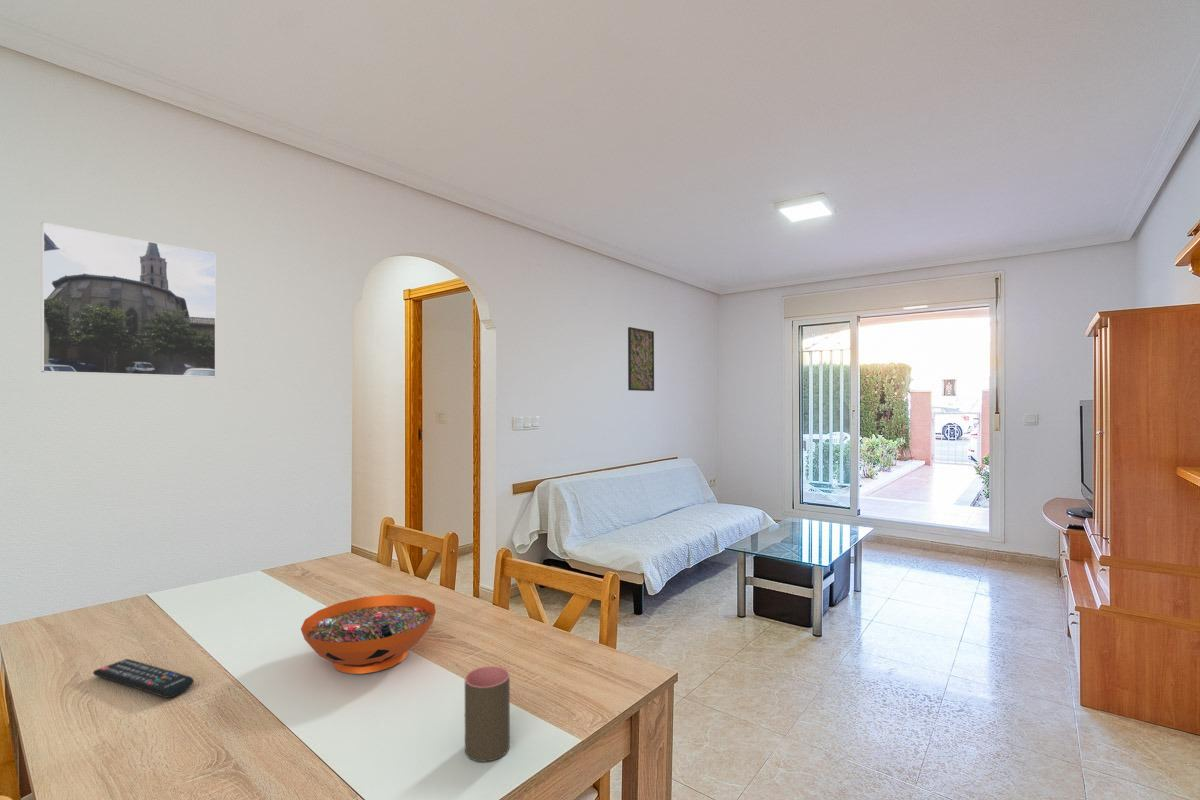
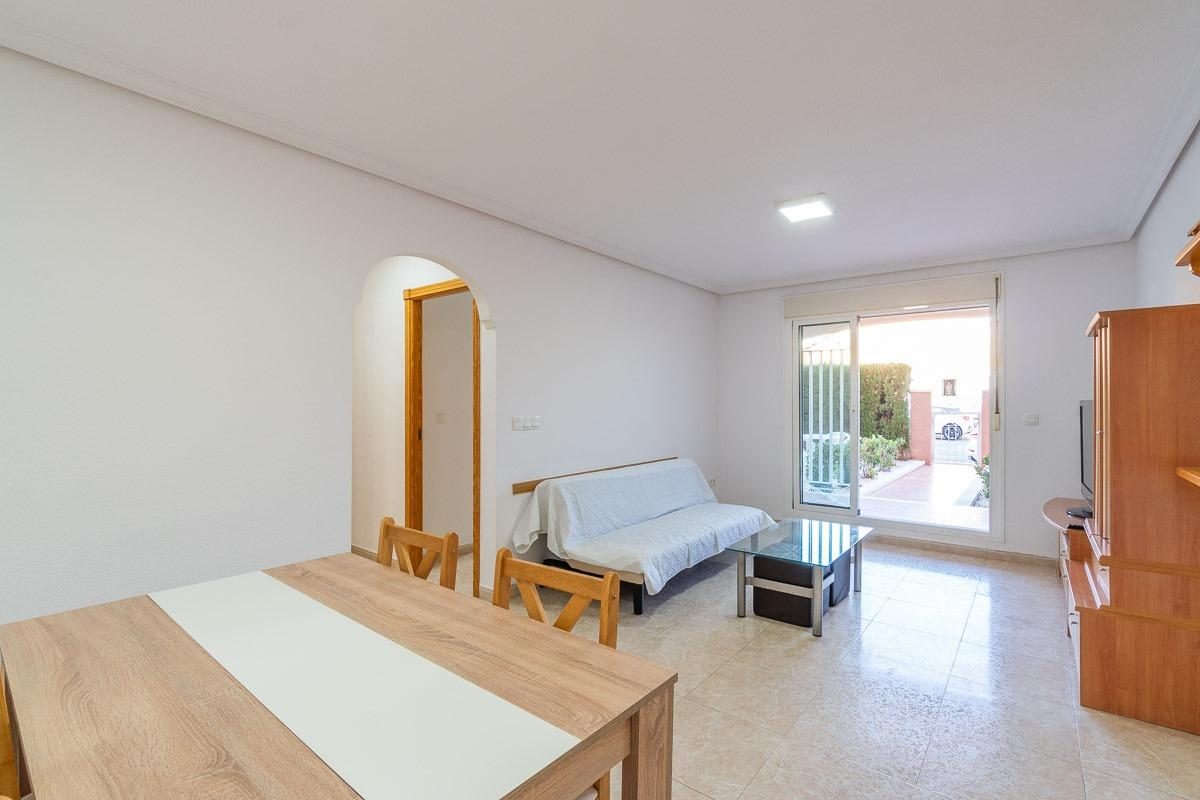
- remote control [92,658,195,699]
- cup [464,665,511,763]
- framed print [627,326,655,392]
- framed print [40,221,217,378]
- decorative bowl [300,594,437,675]
